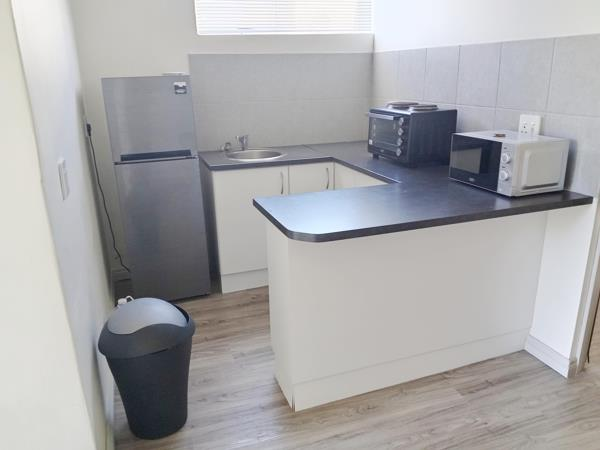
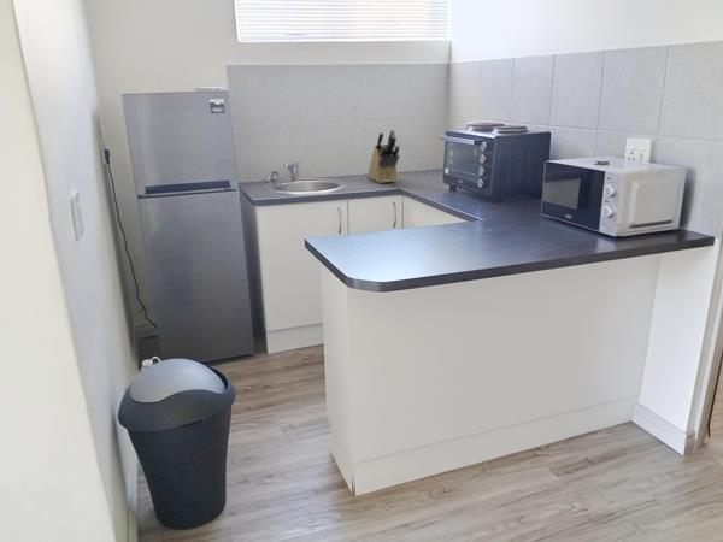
+ knife block [368,129,401,184]
